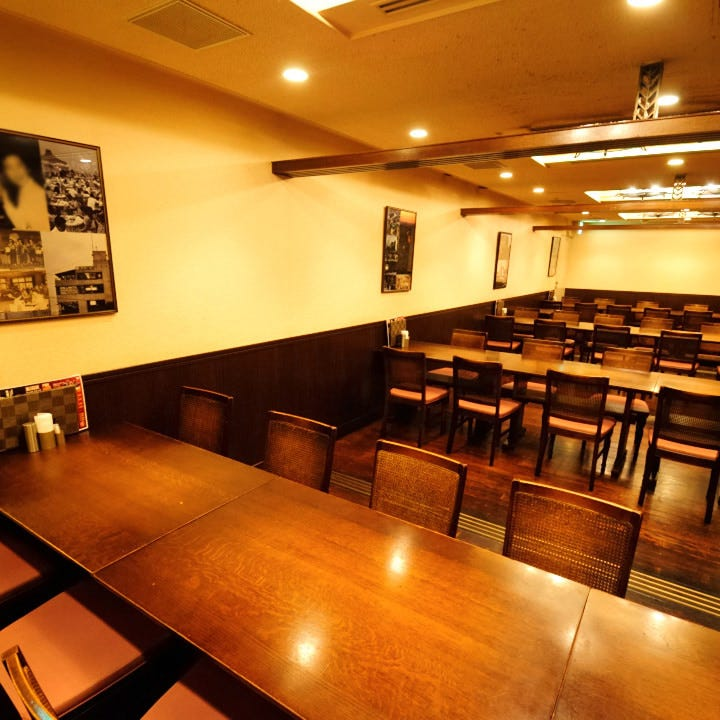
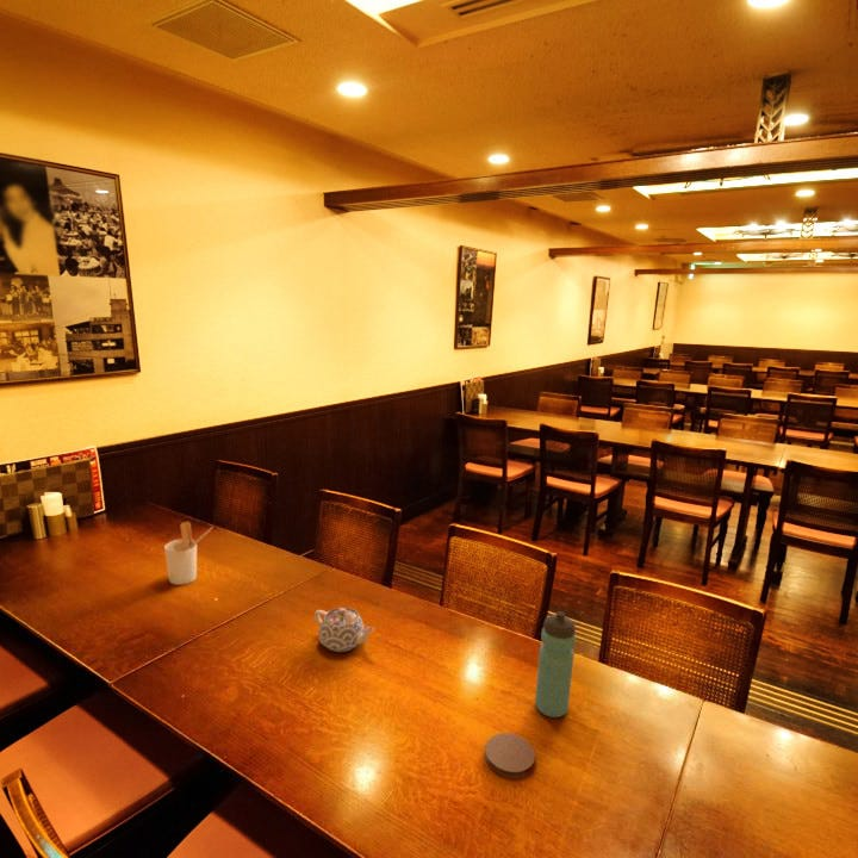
+ teapot [313,607,375,653]
+ utensil holder [163,521,214,586]
+ coaster [484,732,536,779]
+ water bottle [534,610,577,719]
